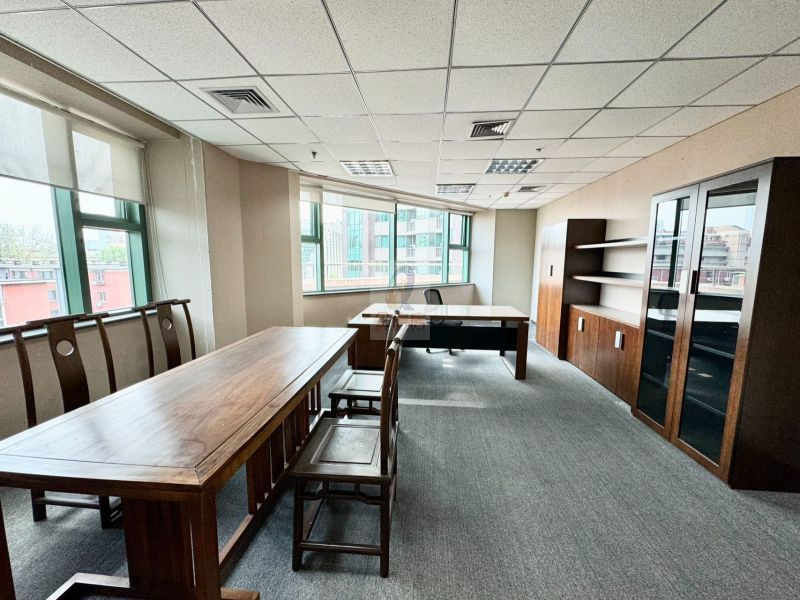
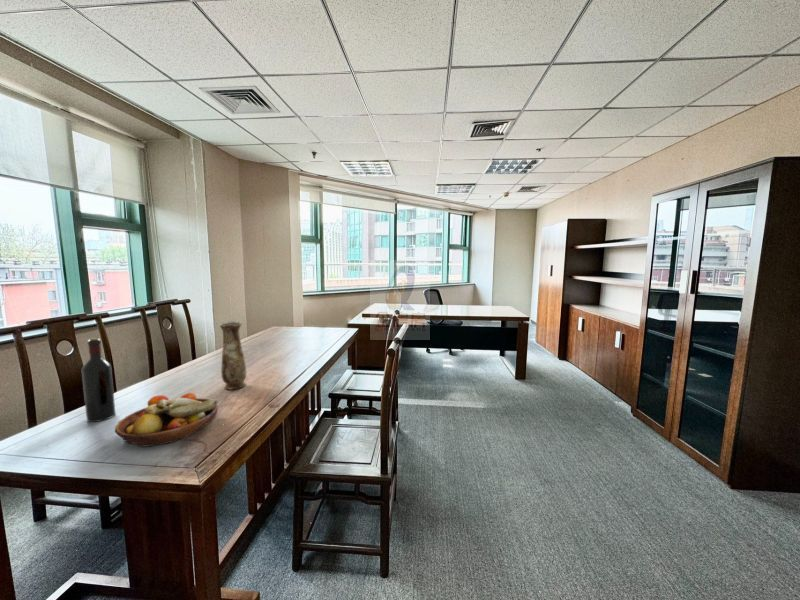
+ fruit bowl [114,392,219,448]
+ vase [217,320,247,391]
+ wine bottle [81,337,116,423]
